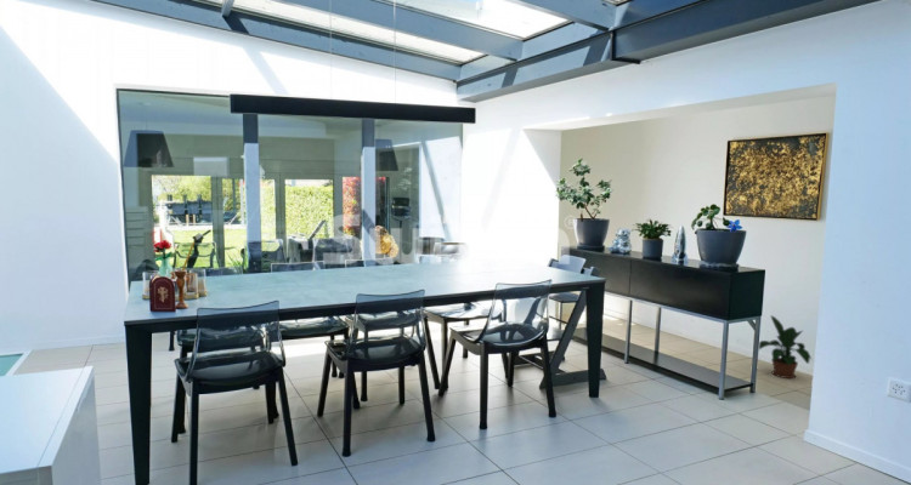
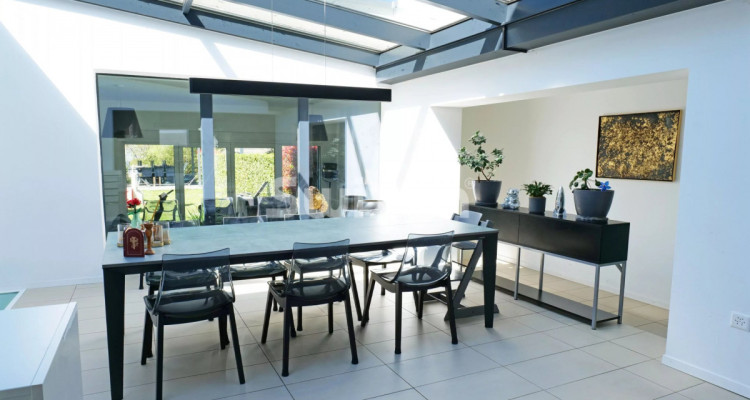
- potted plant [758,314,814,380]
